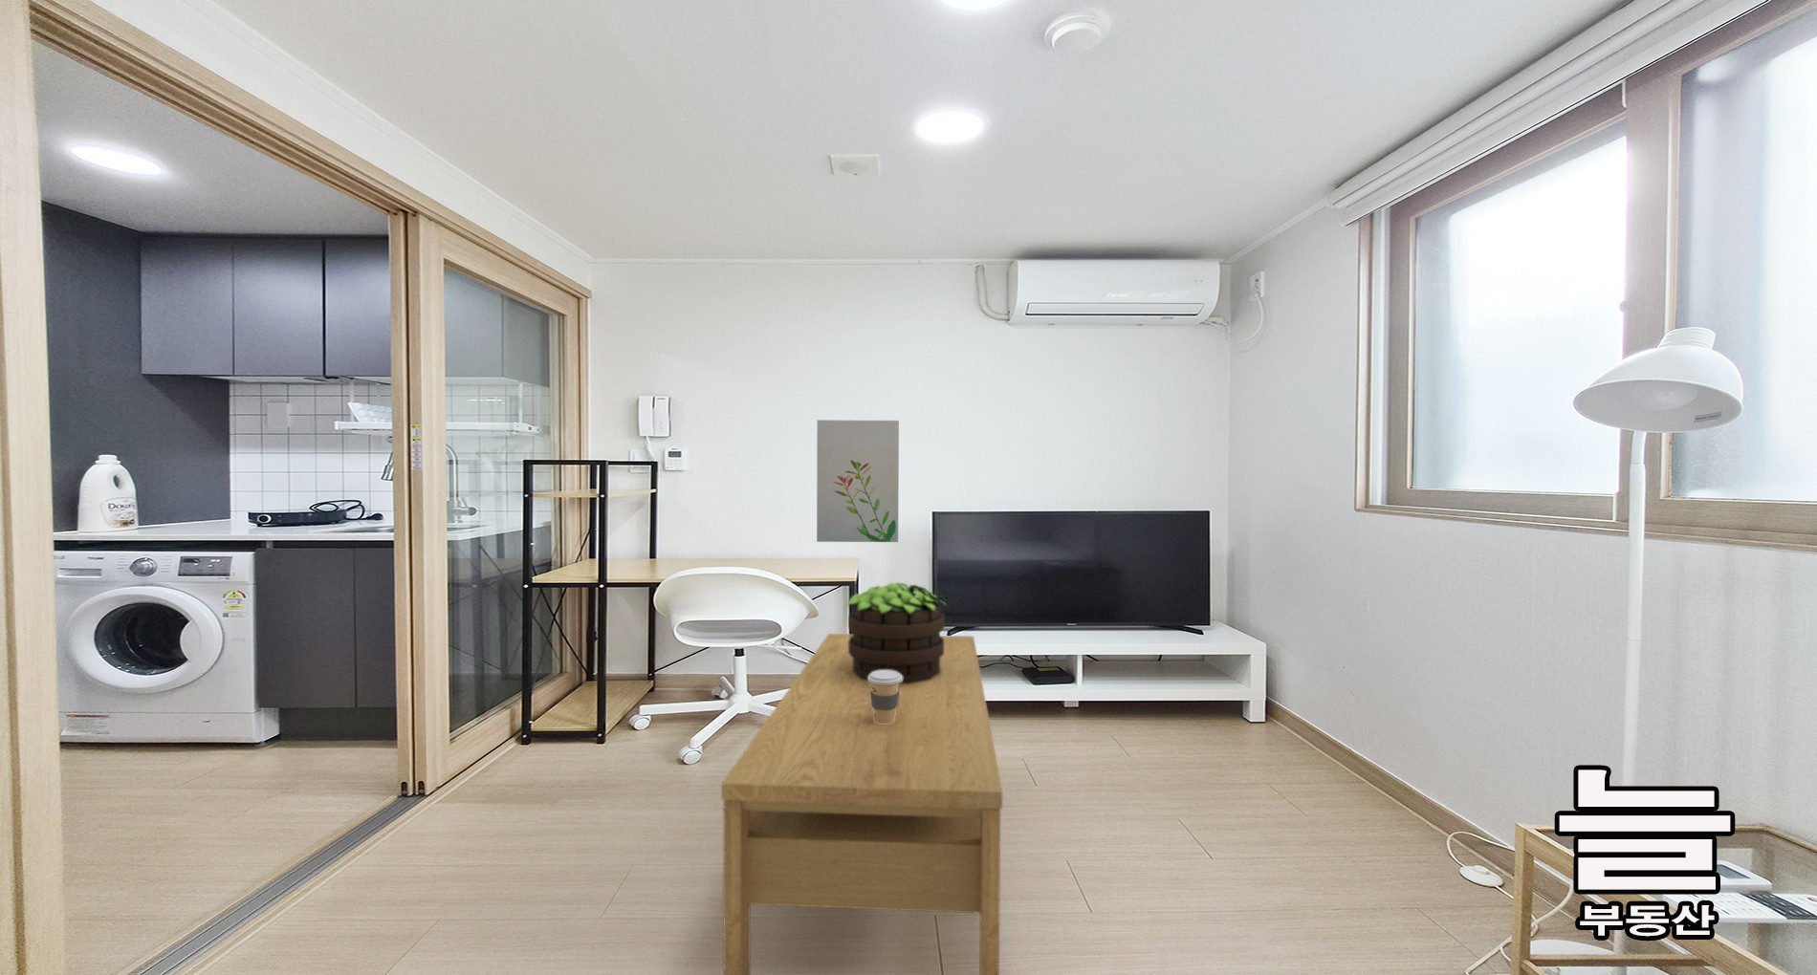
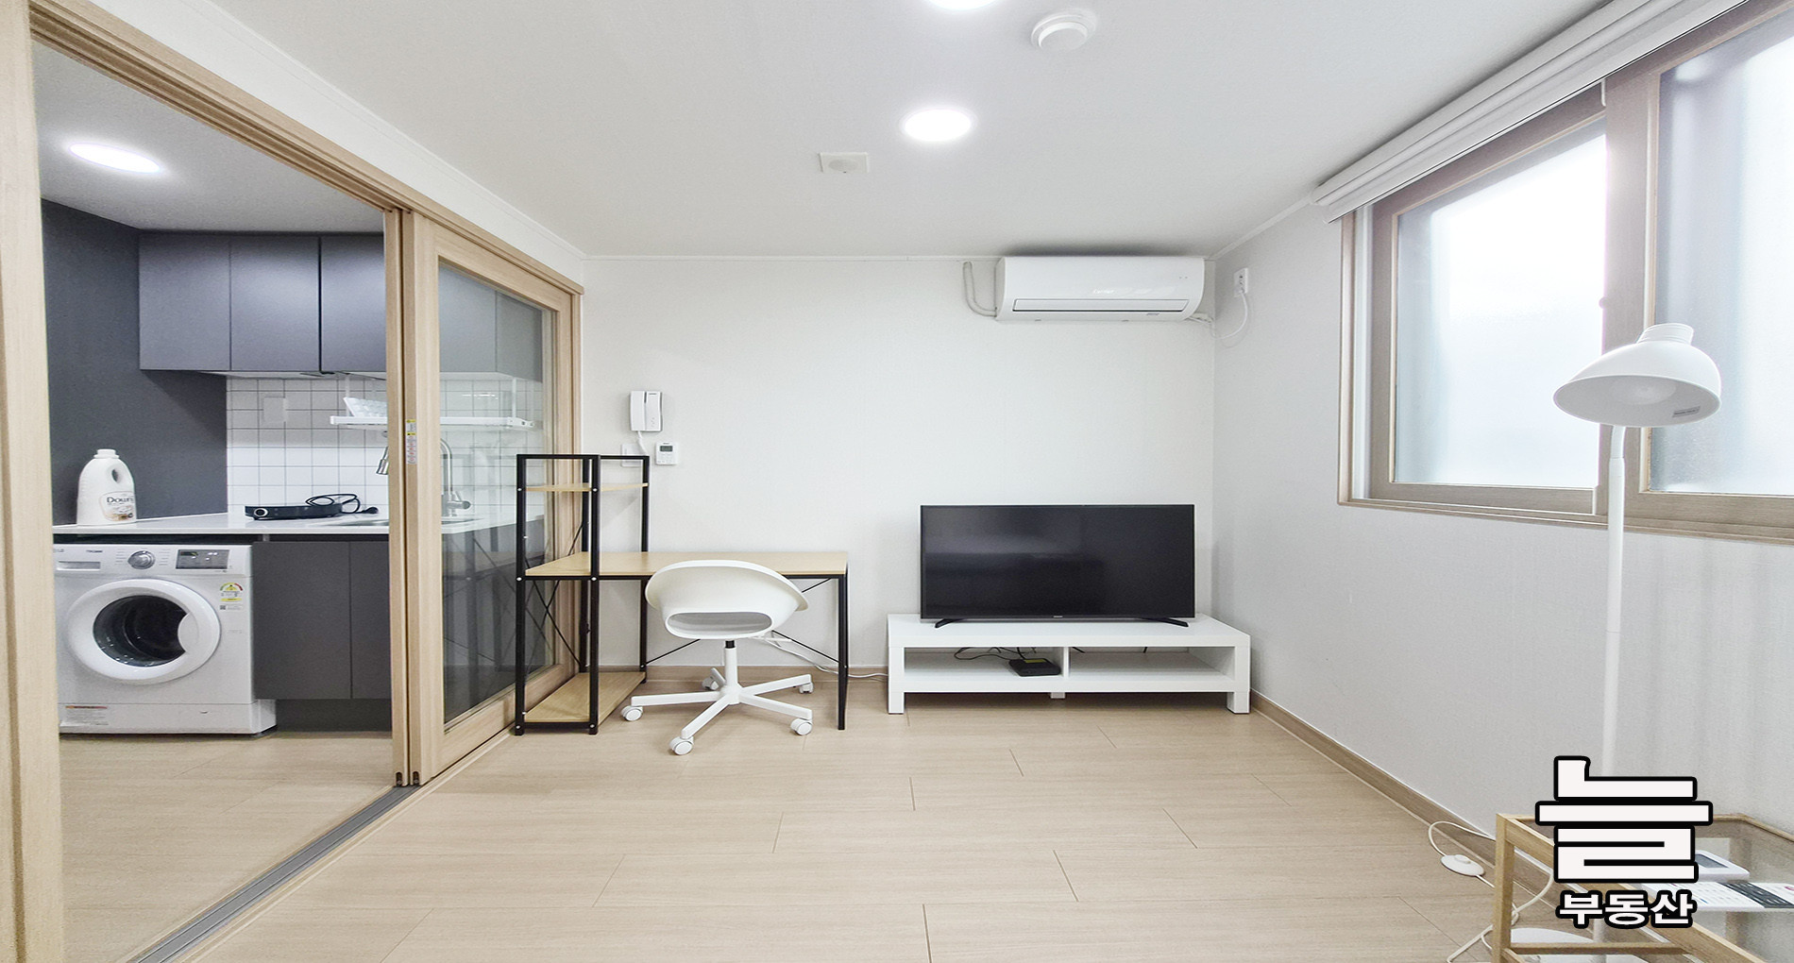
- coffee table [720,633,1003,975]
- potted plant [846,581,948,683]
- wall art [816,419,900,543]
- coffee cup [869,670,902,724]
